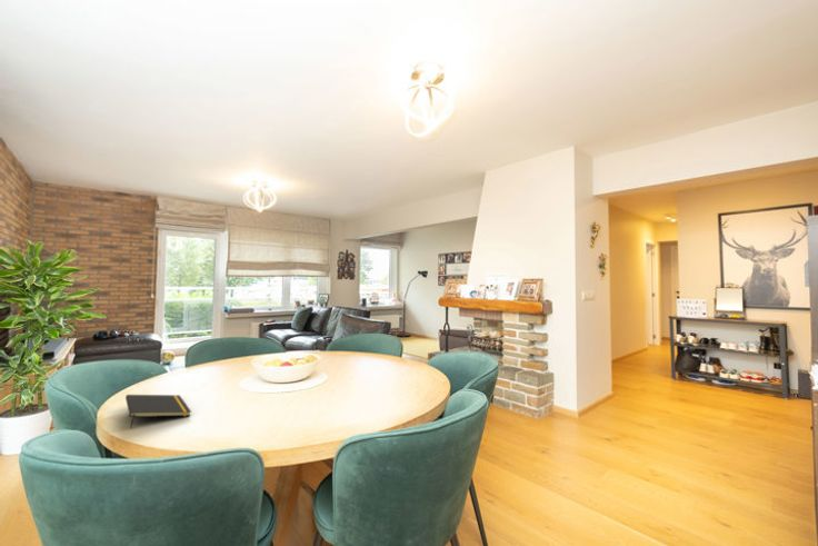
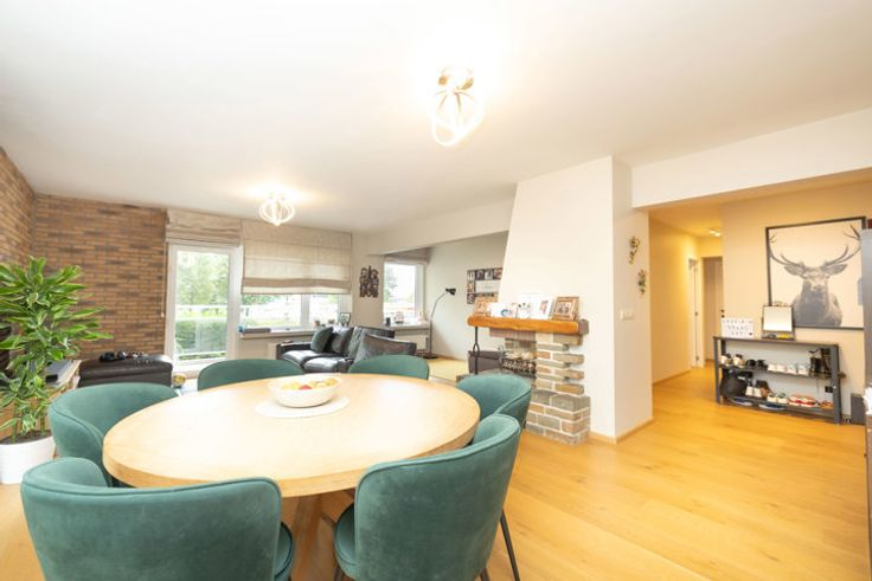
- notepad [124,394,192,429]
